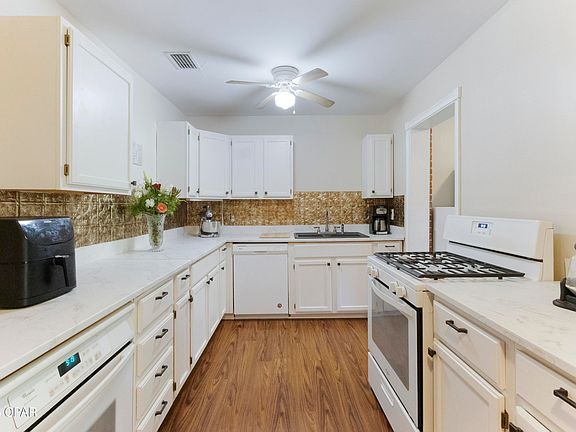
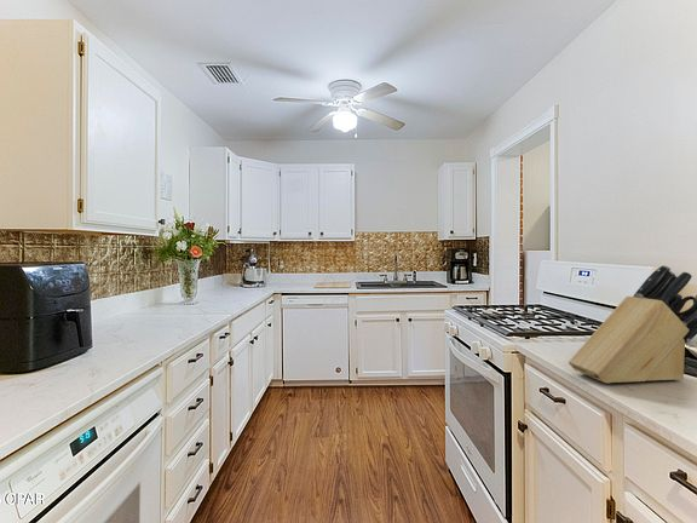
+ knife block [568,264,697,385]
